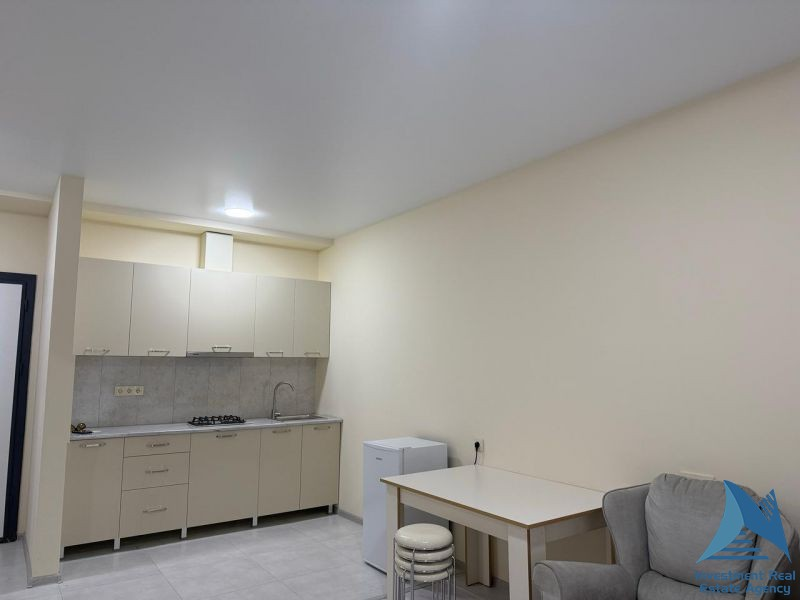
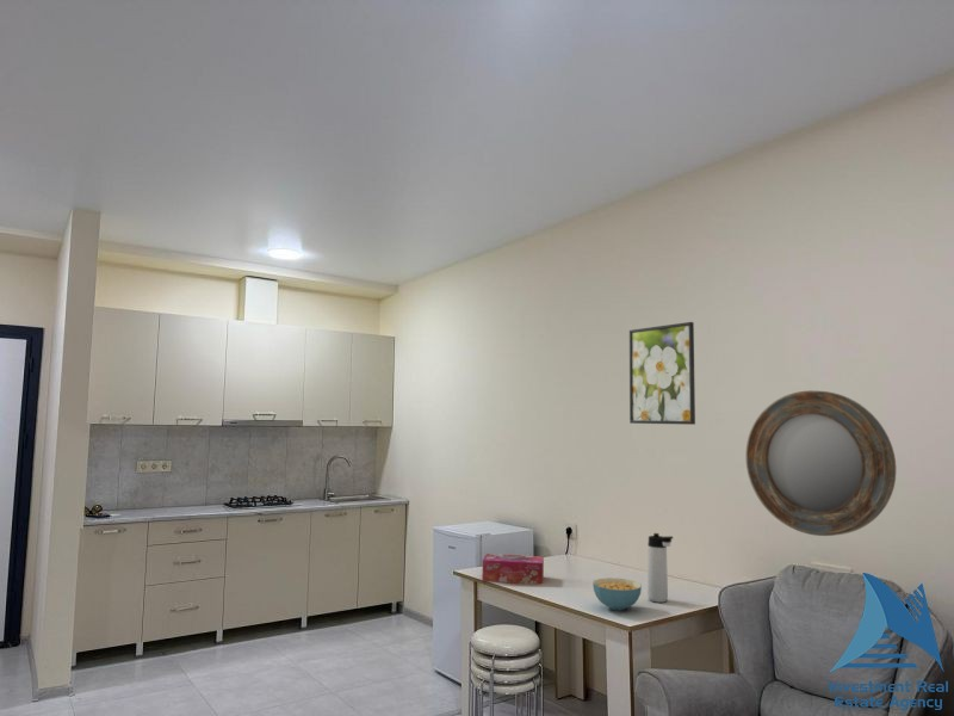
+ thermos bottle [646,532,674,604]
+ tissue box [481,553,545,585]
+ cereal bowl [591,576,643,611]
+ home mirror [745,390,897,537]
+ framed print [628,321,696,426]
